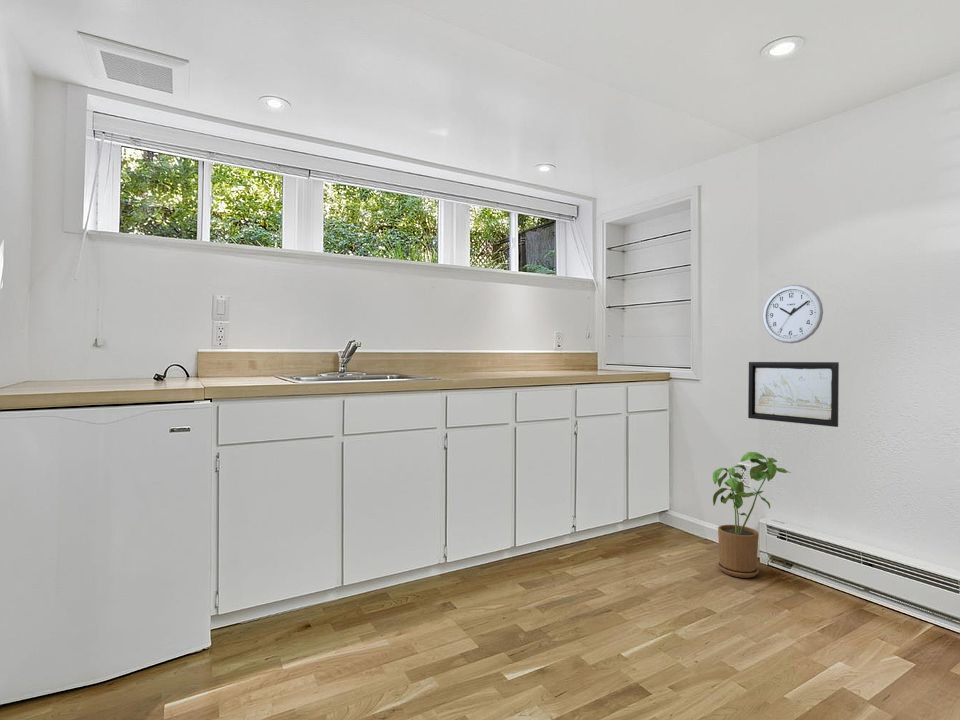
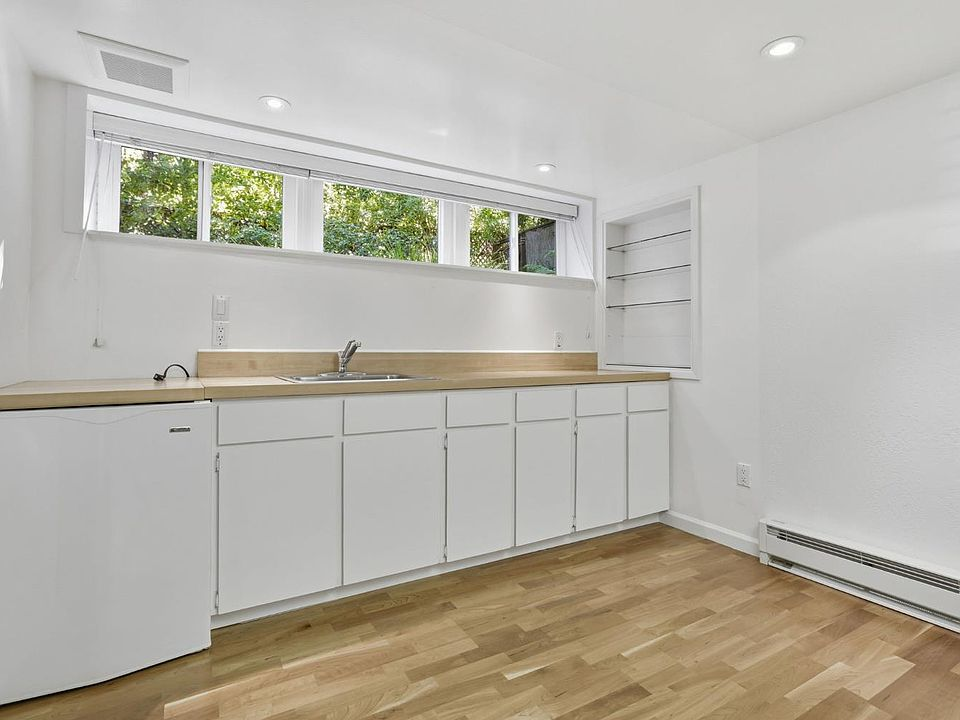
- wall clock [761,284,824,344]
- house plant [712,451,792,579]
- wall art [747,361,840,428]
